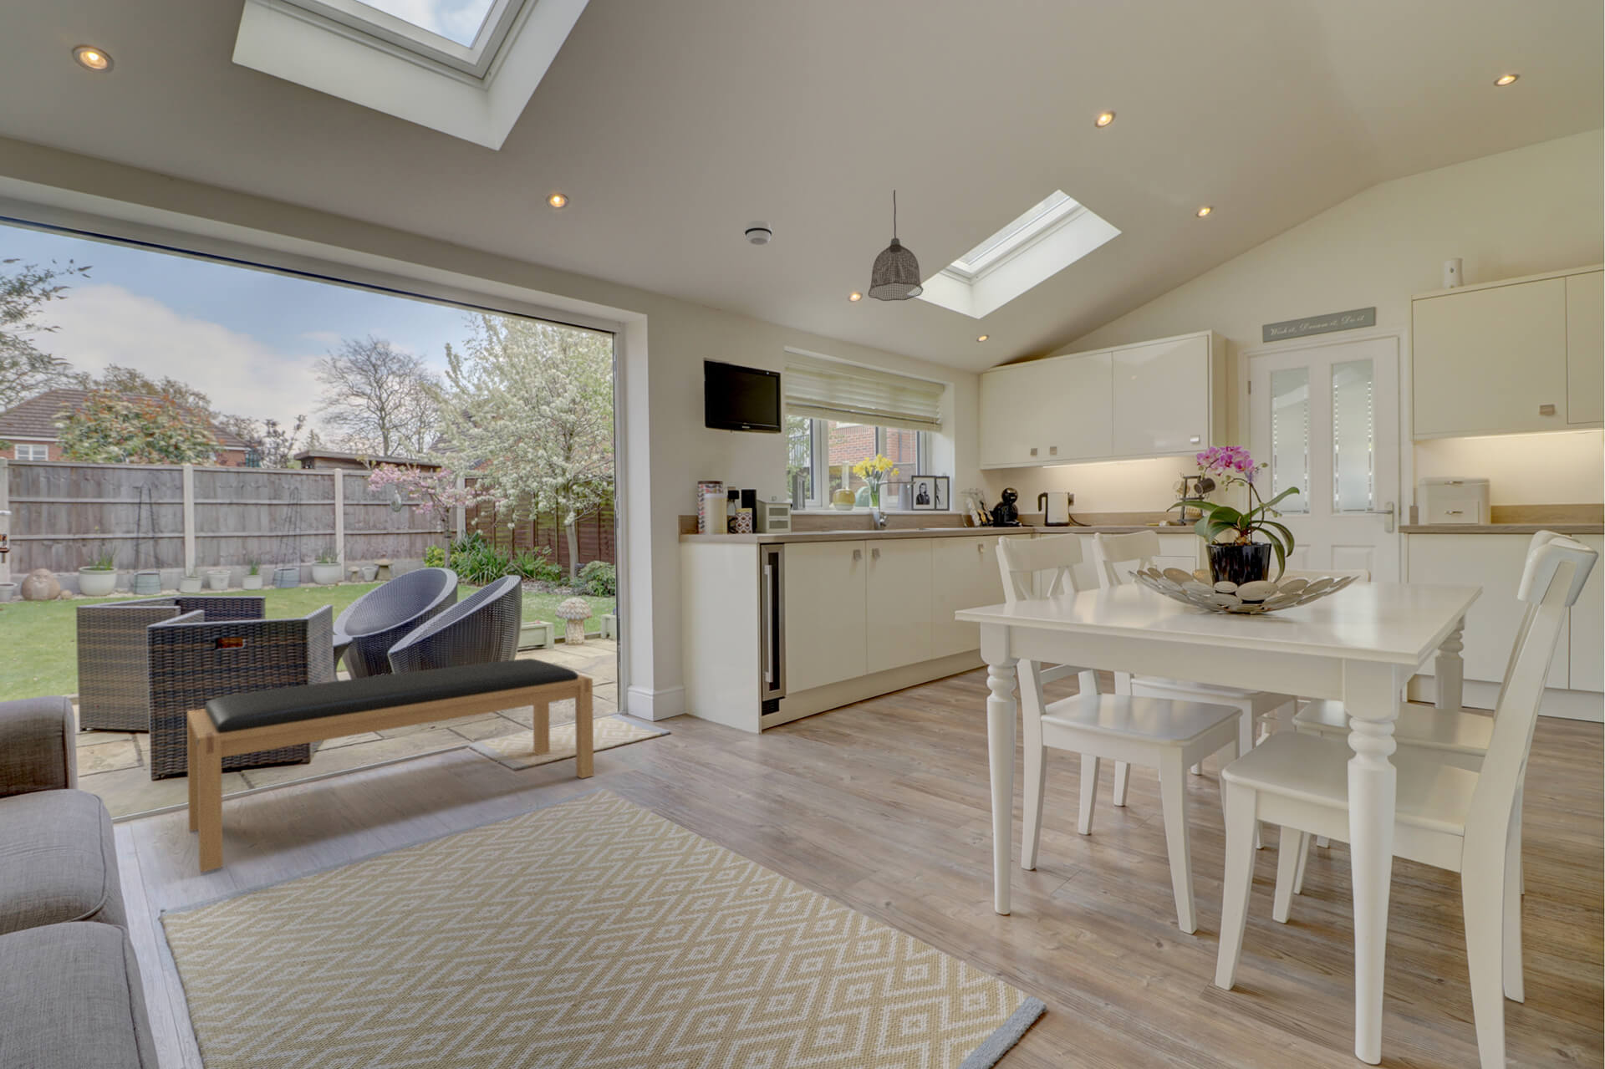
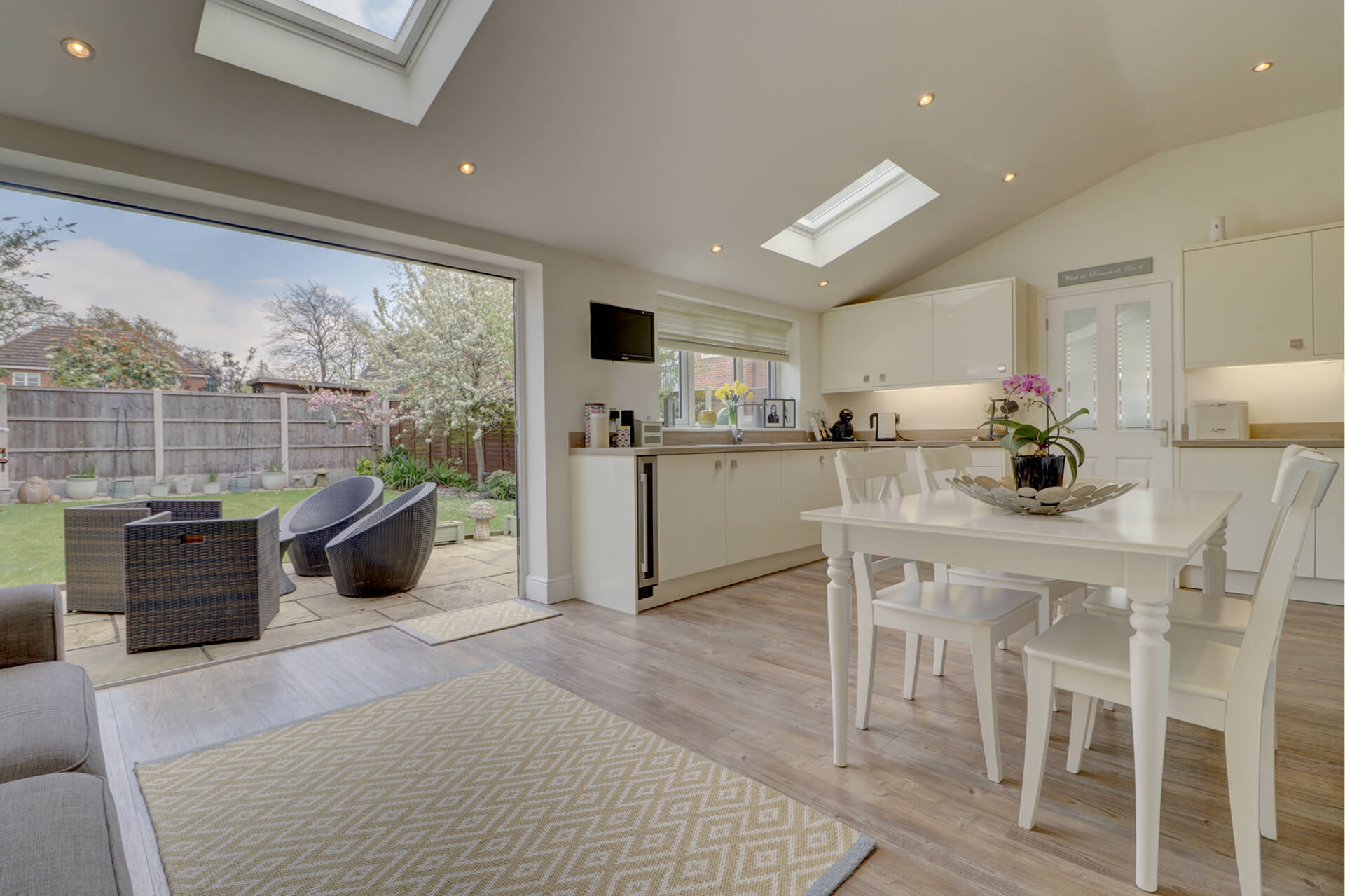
- bench [186,657,594,873]
- smoke detector [743,220,773,246]
- pendant lamp [868,189,925,302]
